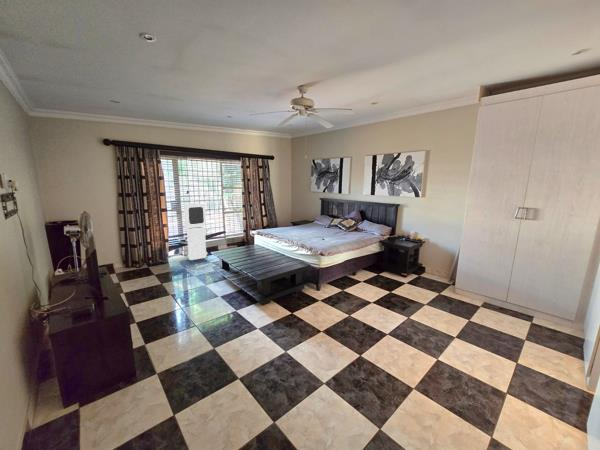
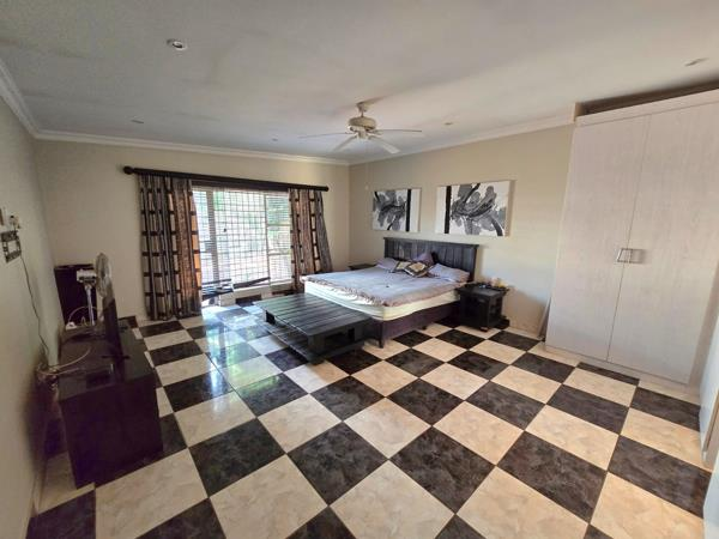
- air purifier [183,202,208,261]
